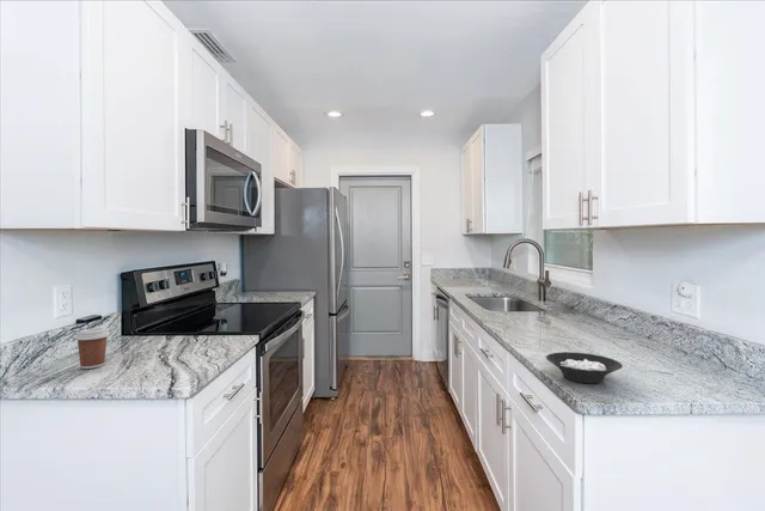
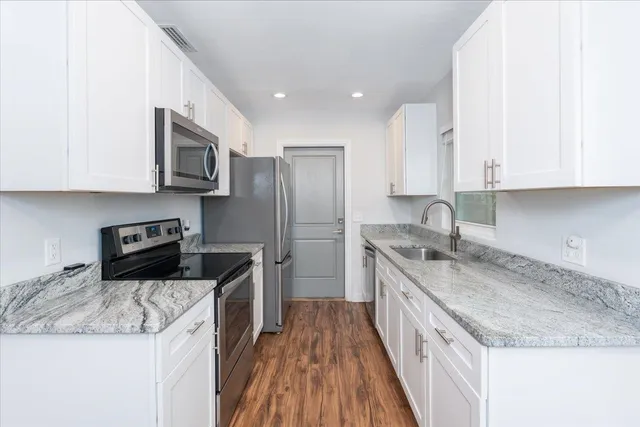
- cereal bowl [545,351,624,384]
- coffee cup [74,327,110,370]
